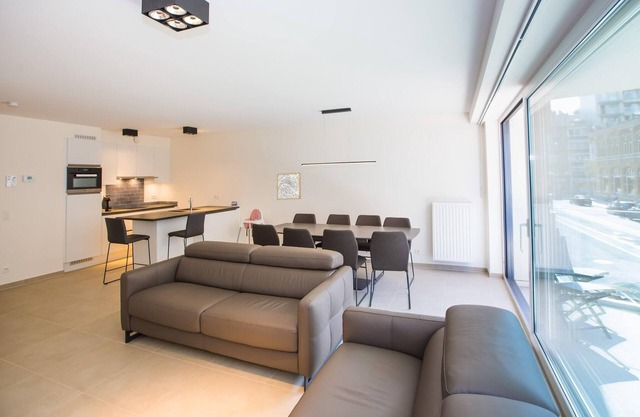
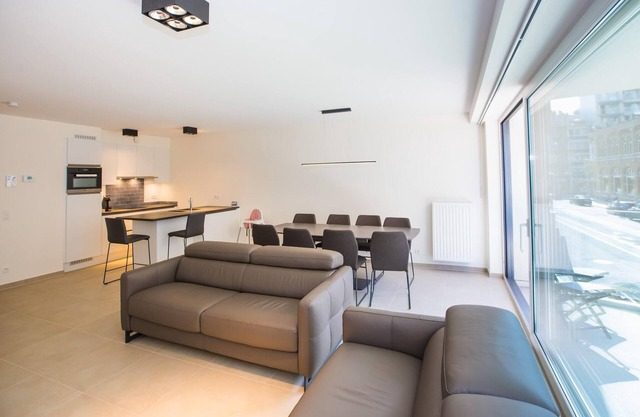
- wall art [276,172,302,201]
